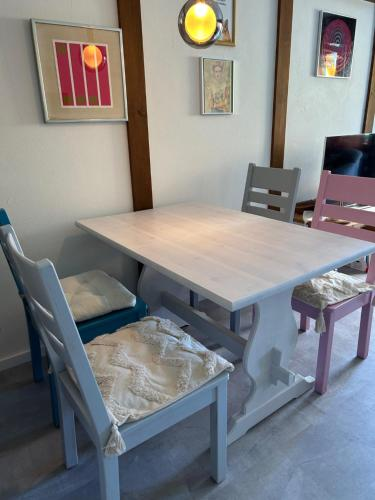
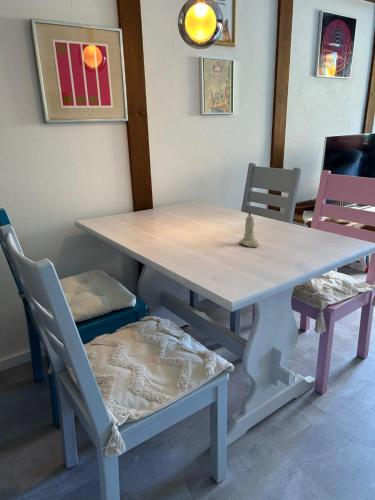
+ candle [238,209,260,248]
